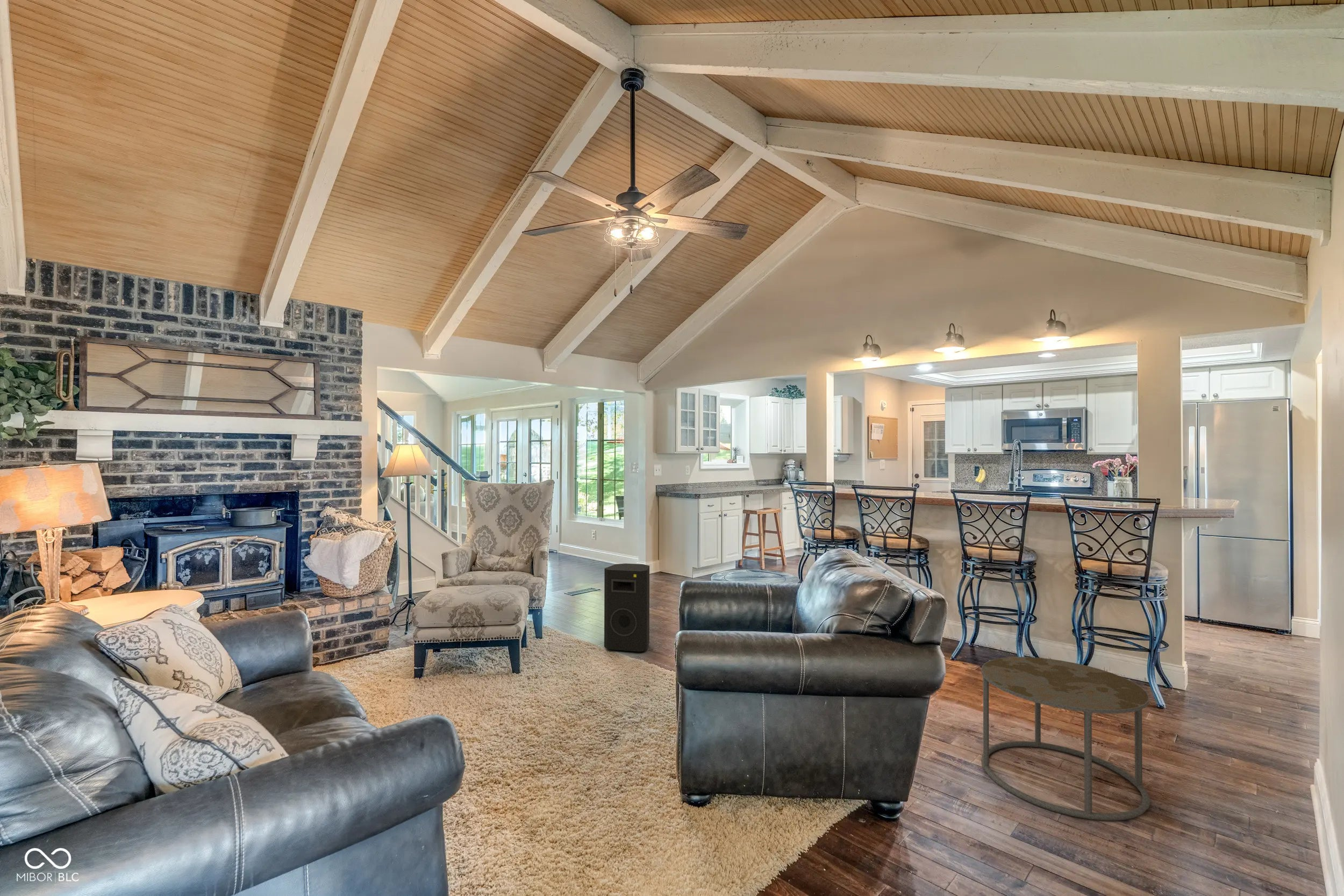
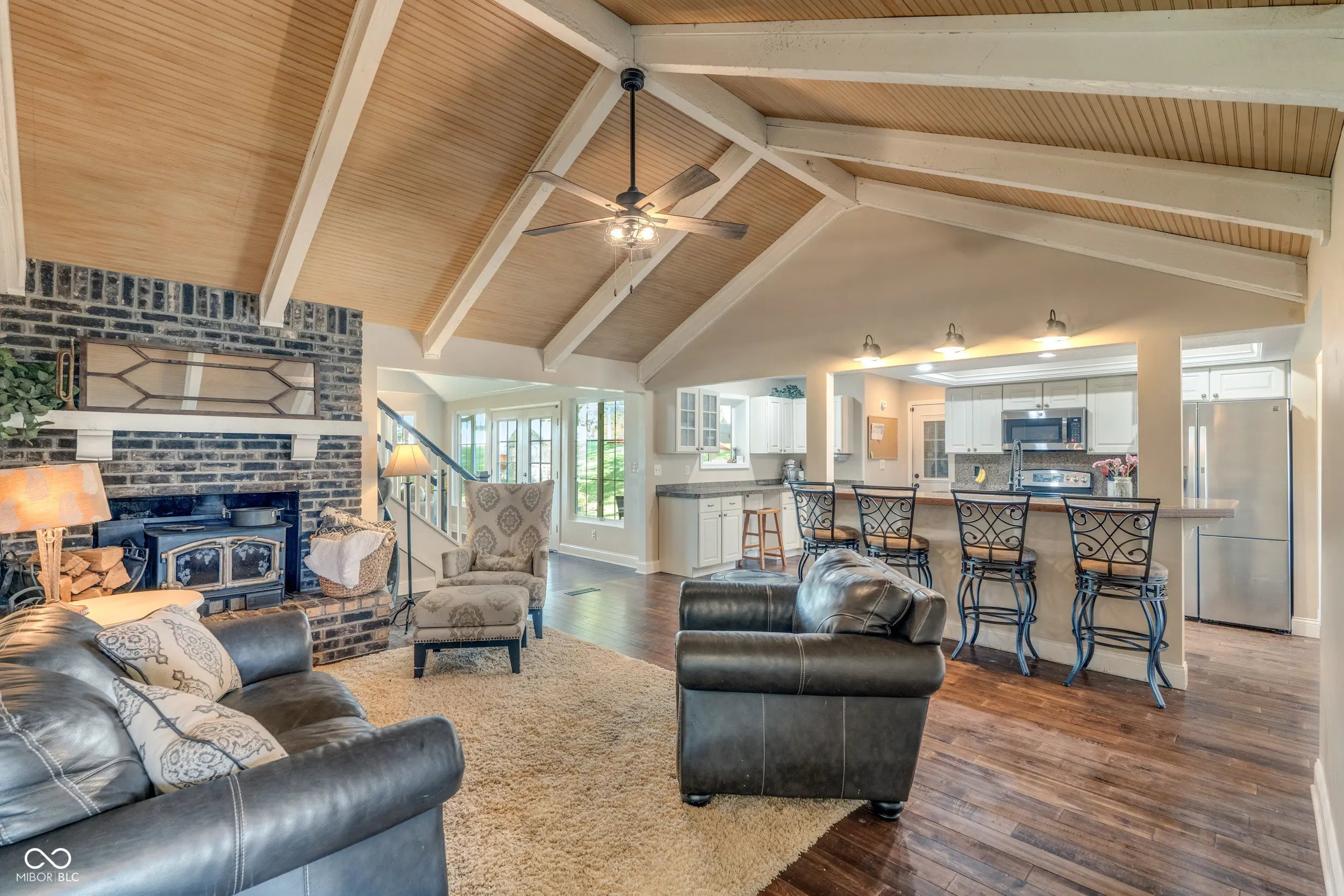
- side table [981,656,1151,821]
- speaker [604,563,650,653]
